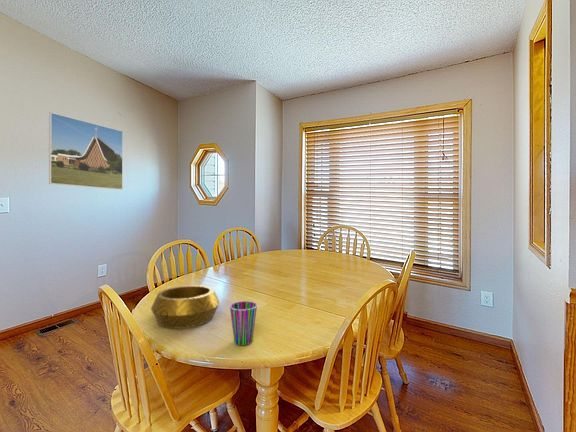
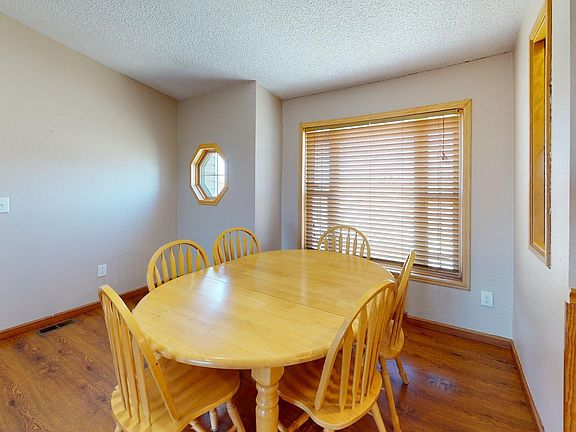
- cup [229,300,258,346]
- decorative bowl [150,284,220,329]
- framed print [48,111,124,191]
